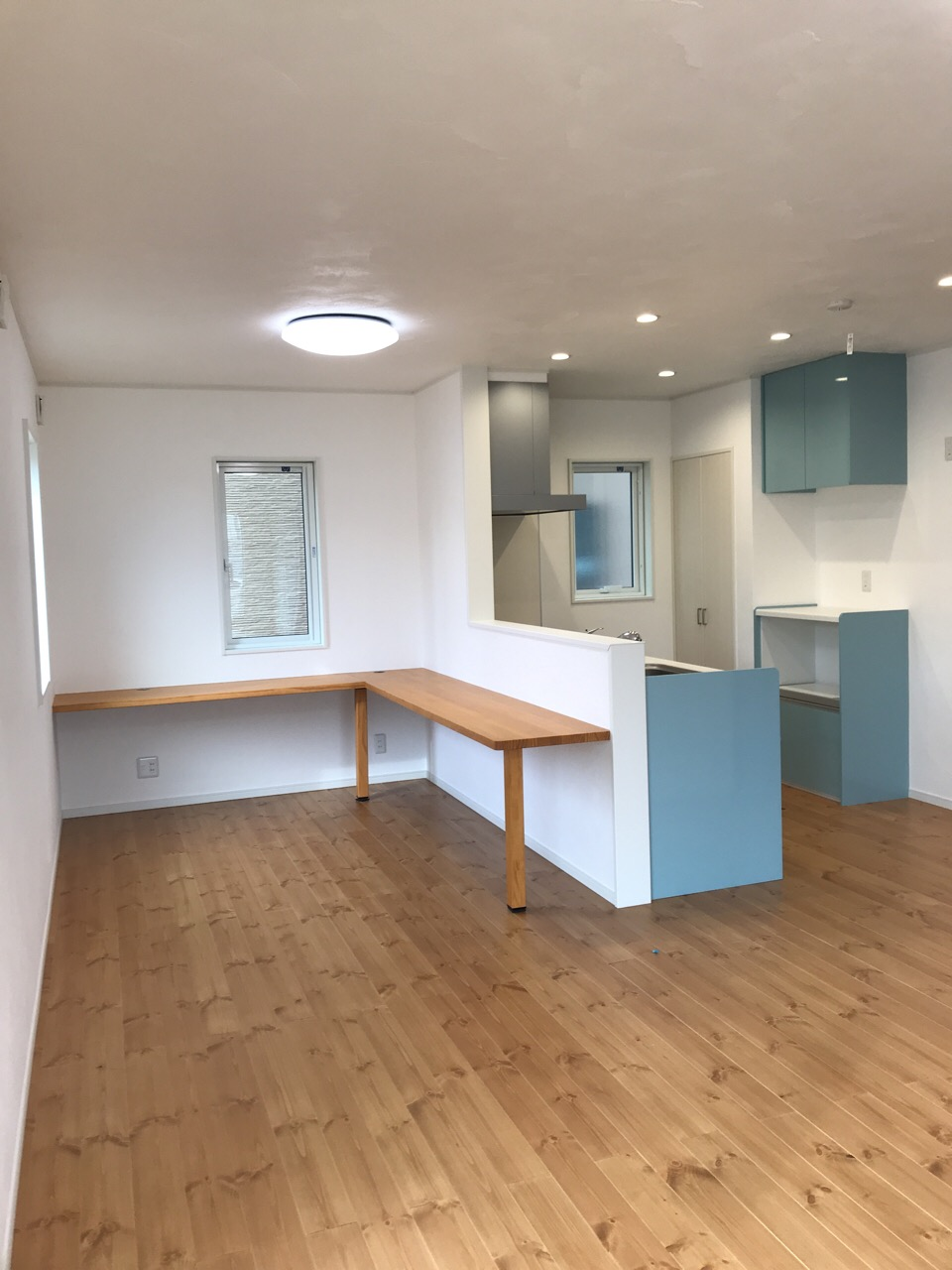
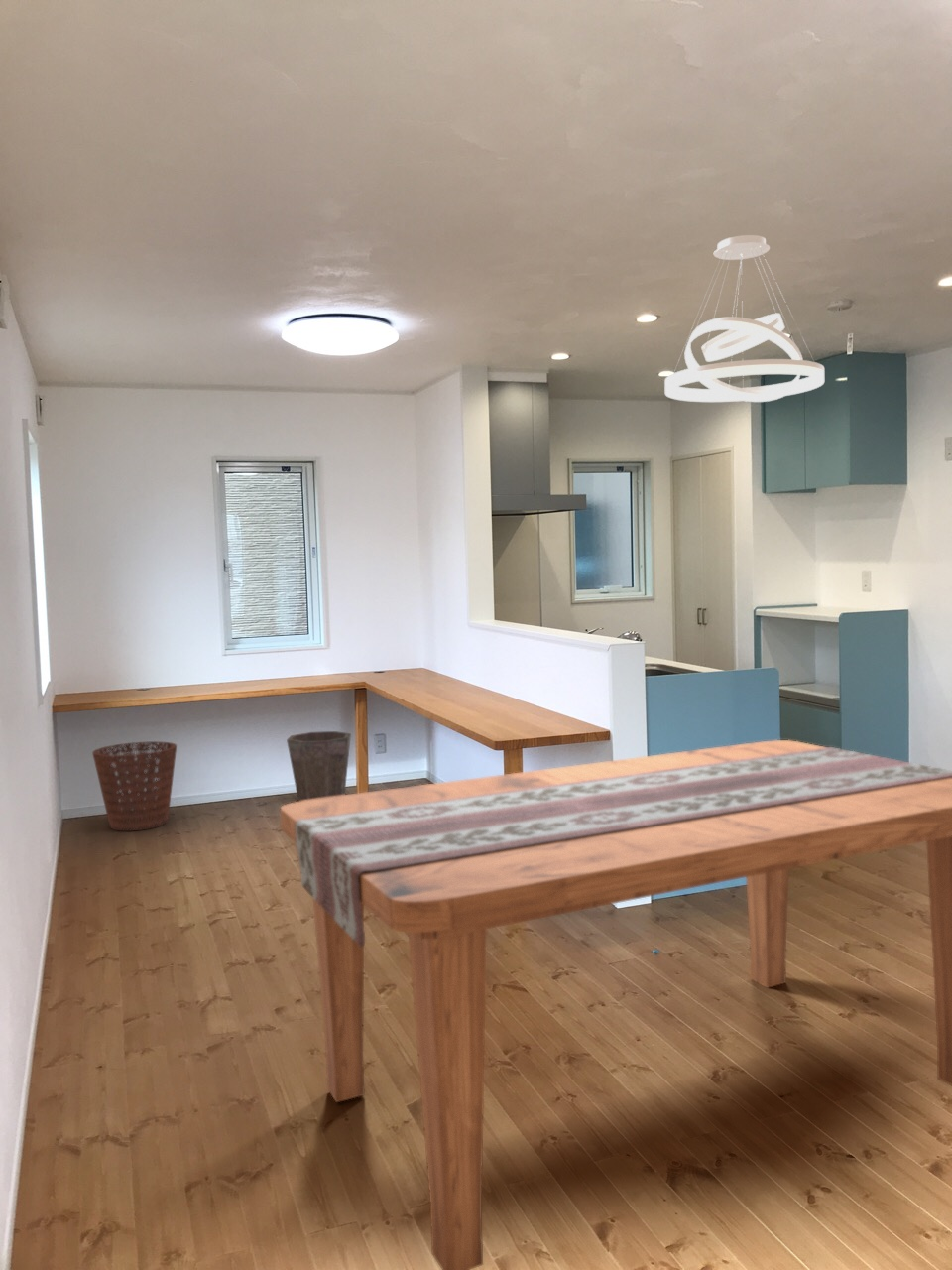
+ basket [91,740,178,831]
+ pendant light [663,234,825,403]
+ dining table [280,739,952,1270]
+ waste bin [286,730,352,802]
